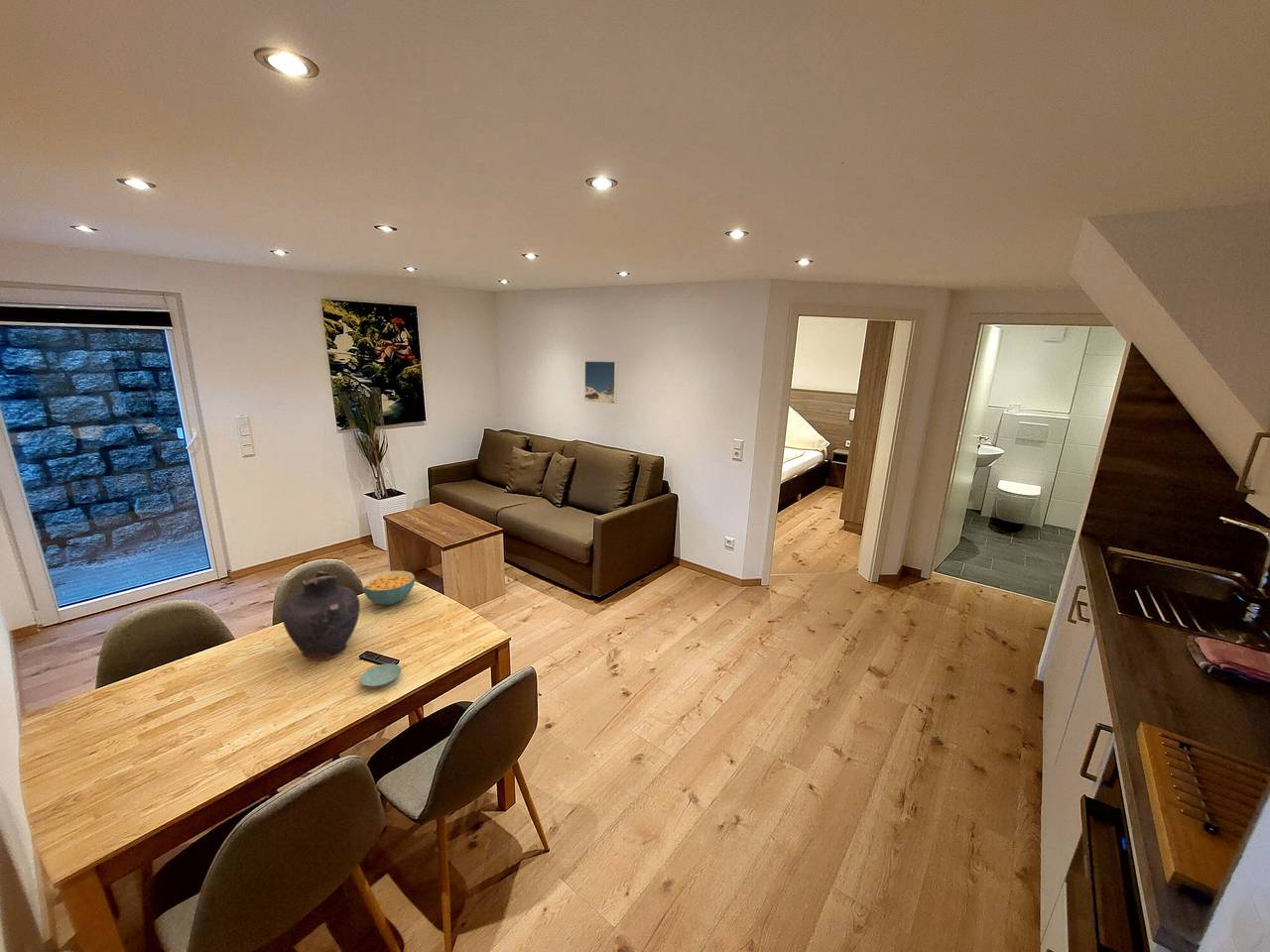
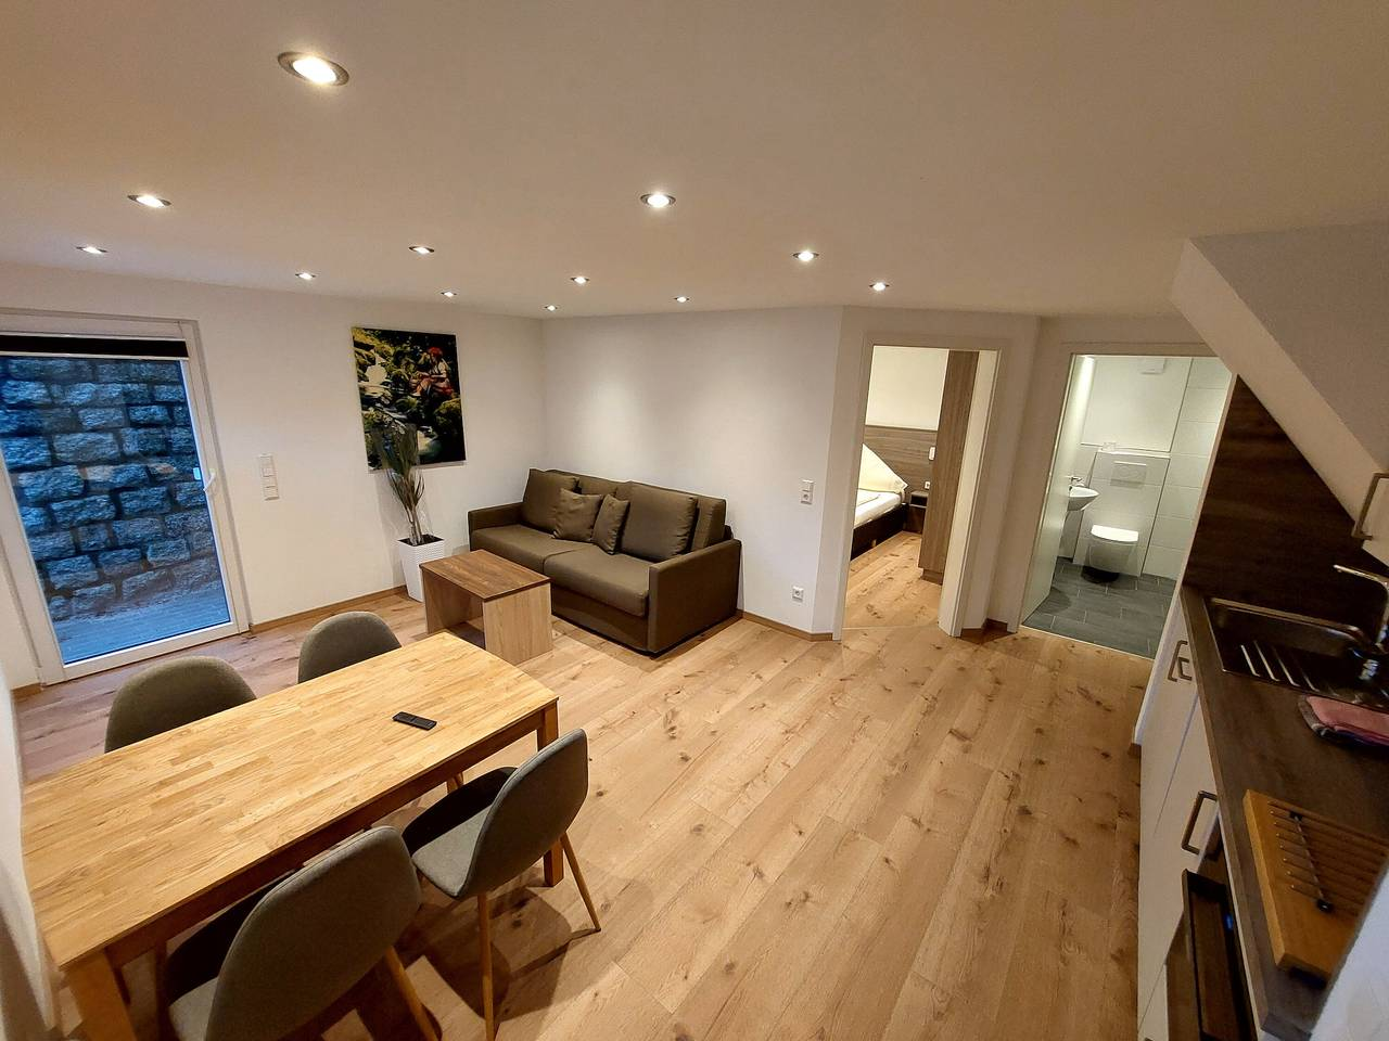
- cereal bowl [360,570,416,606]
- vase [281,570,361,661]
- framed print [583,360,618,405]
- saucer [359,662,402,688]
